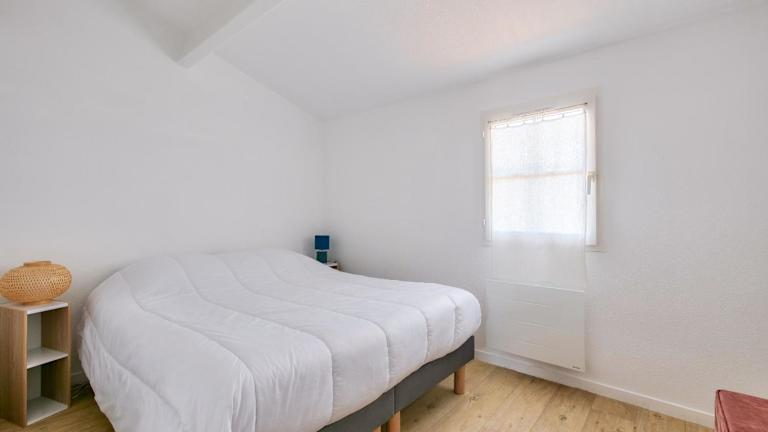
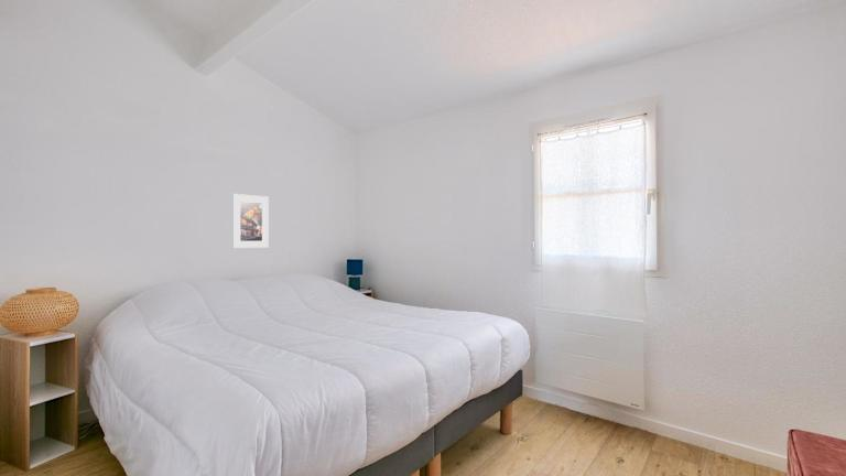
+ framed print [231,193,270,249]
